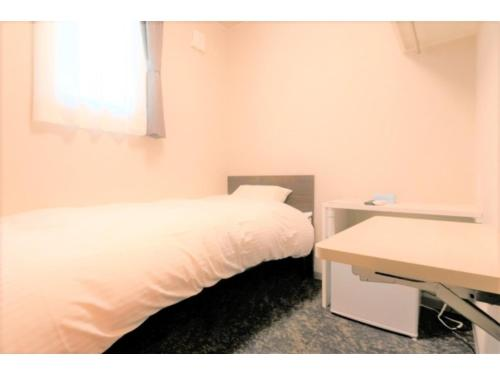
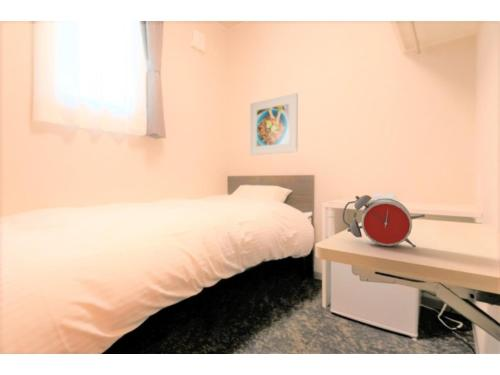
+ alarm clock [342,194,426,248]
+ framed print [249,92,299,156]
